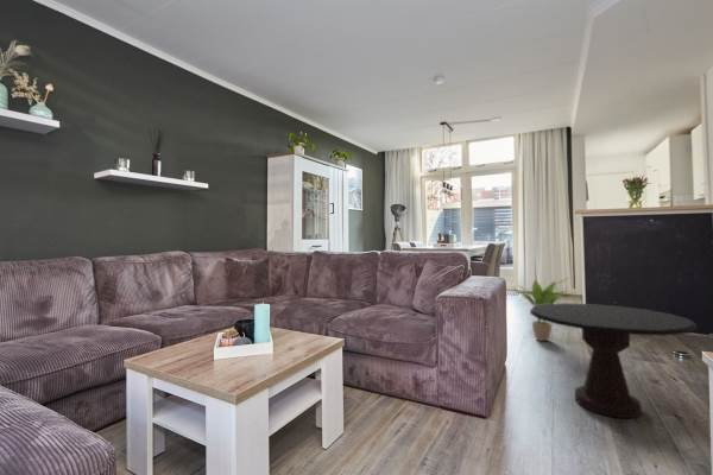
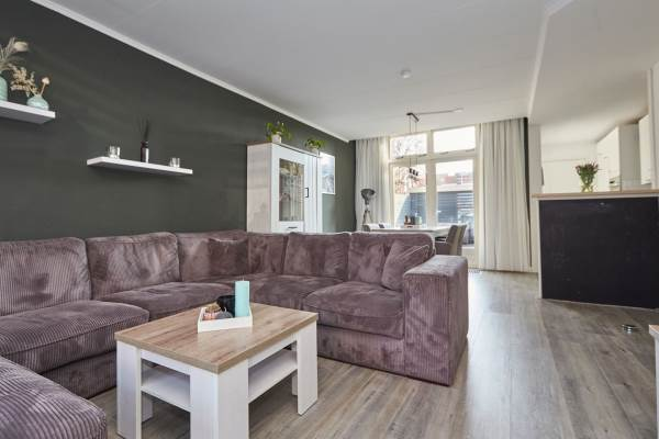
- potted plant [512,278,567,342]
- side table [529,302,699,419]
